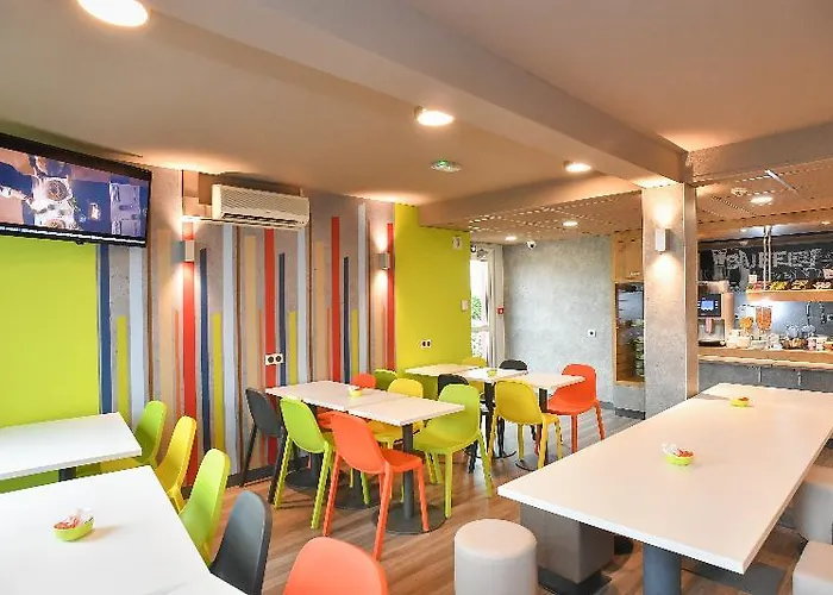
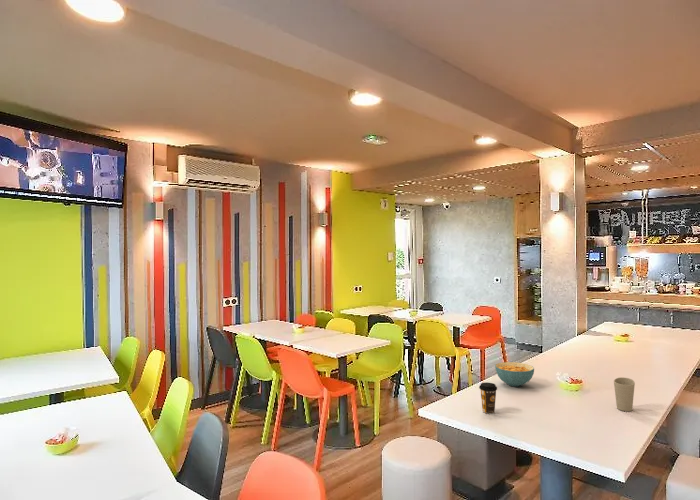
+ cereal bowl [494,361,535,387]
+ coffee cup [478,382,498,415]
+ cup [613,376,636,412]
